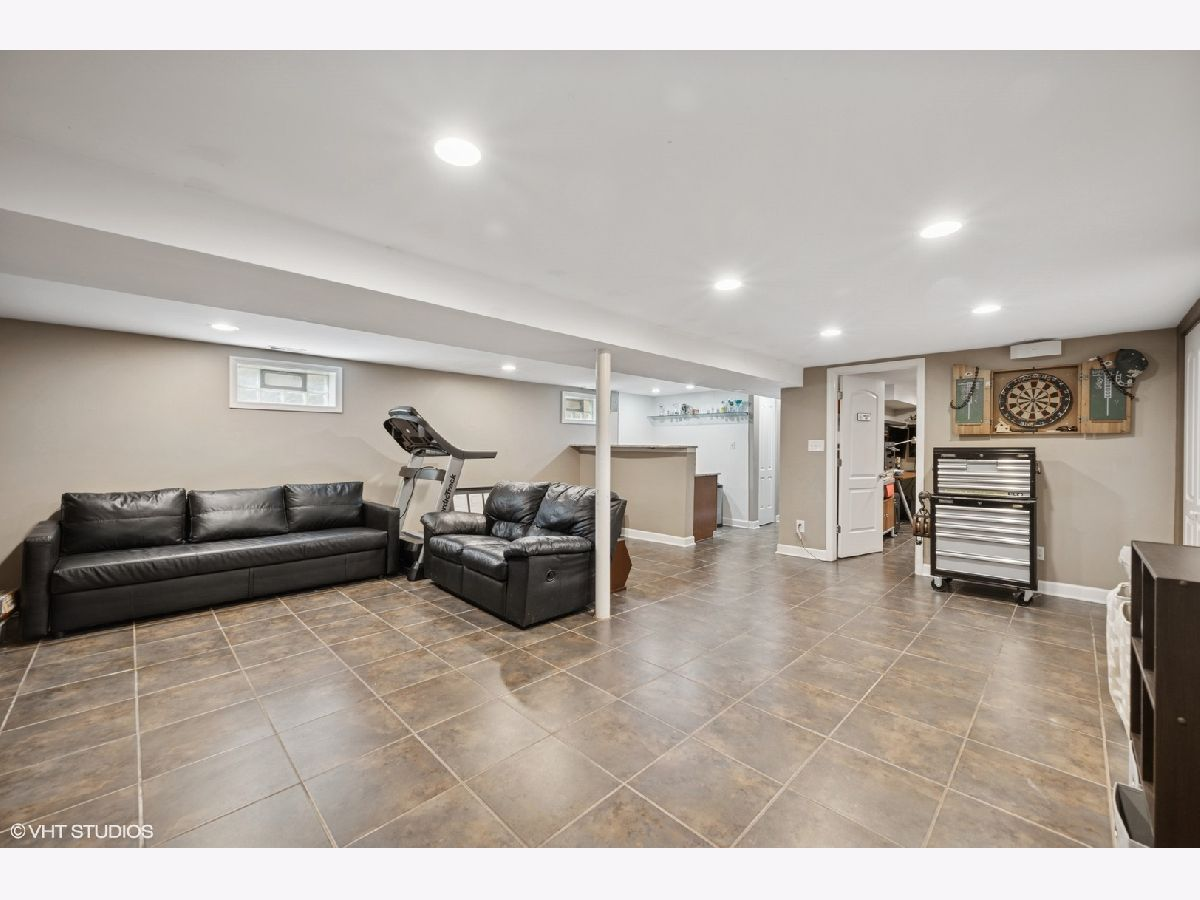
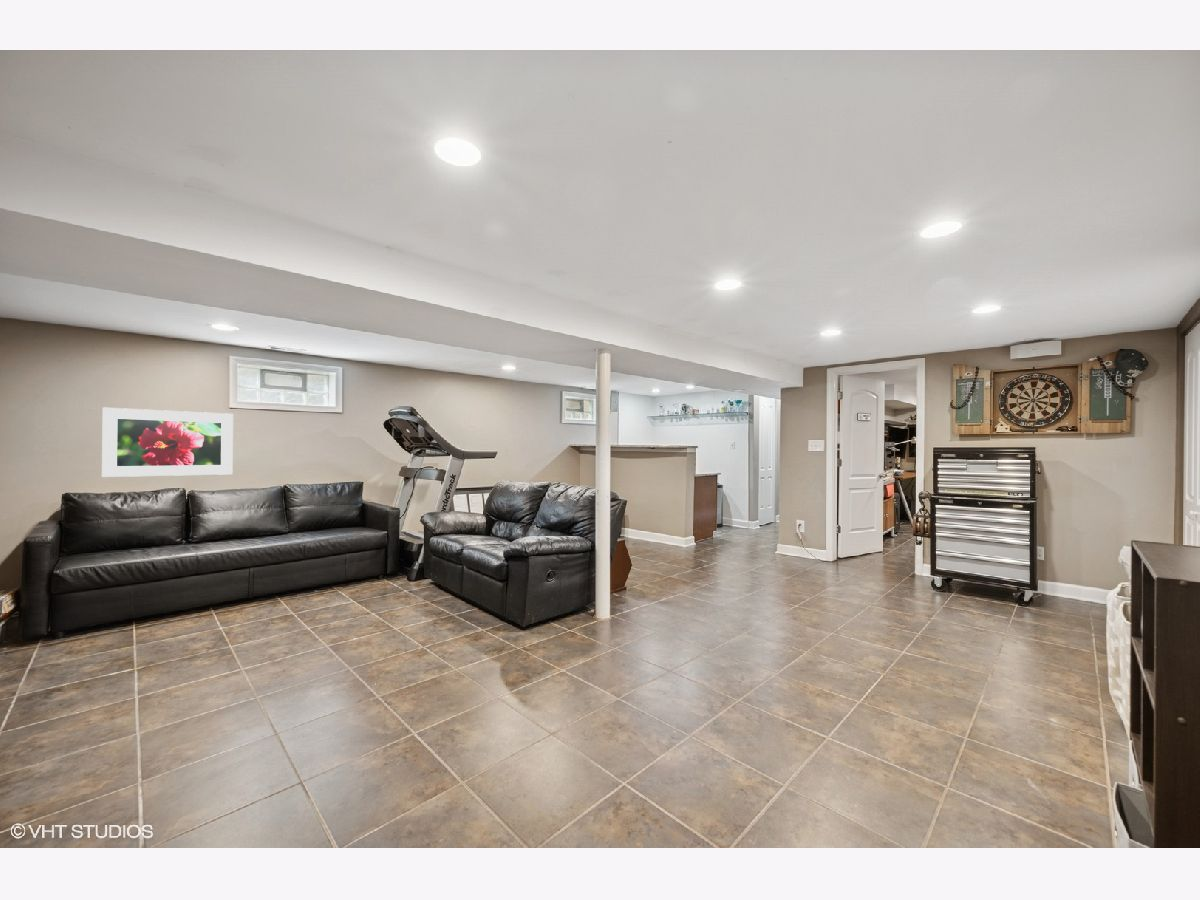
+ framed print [101,407,234,478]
